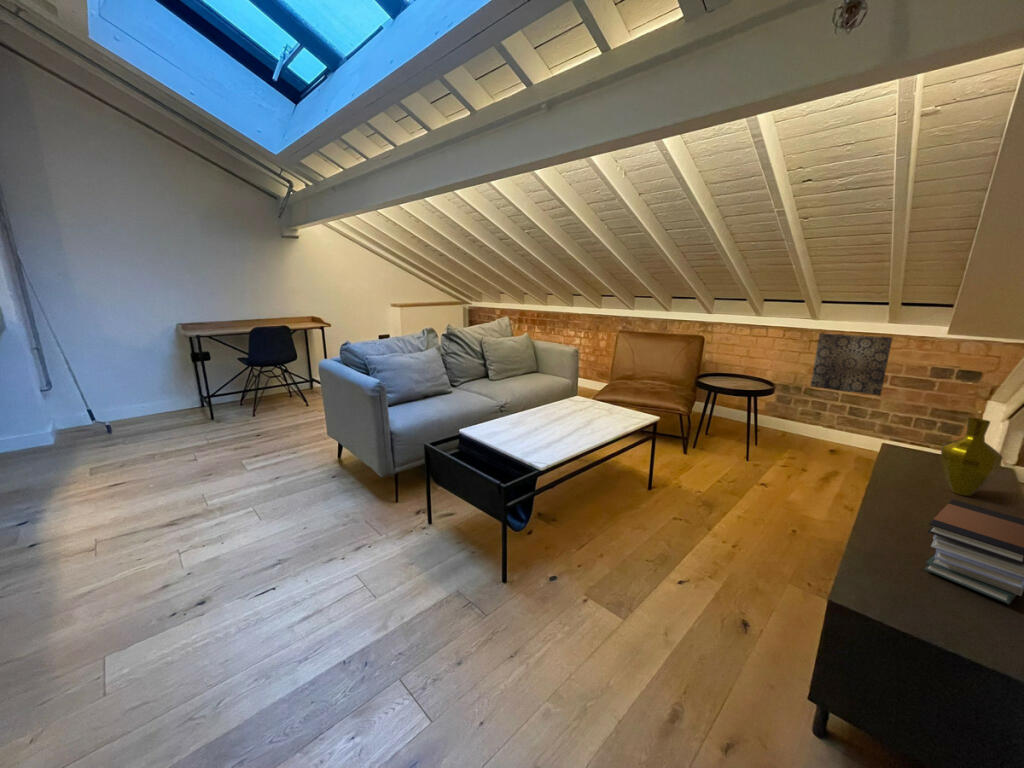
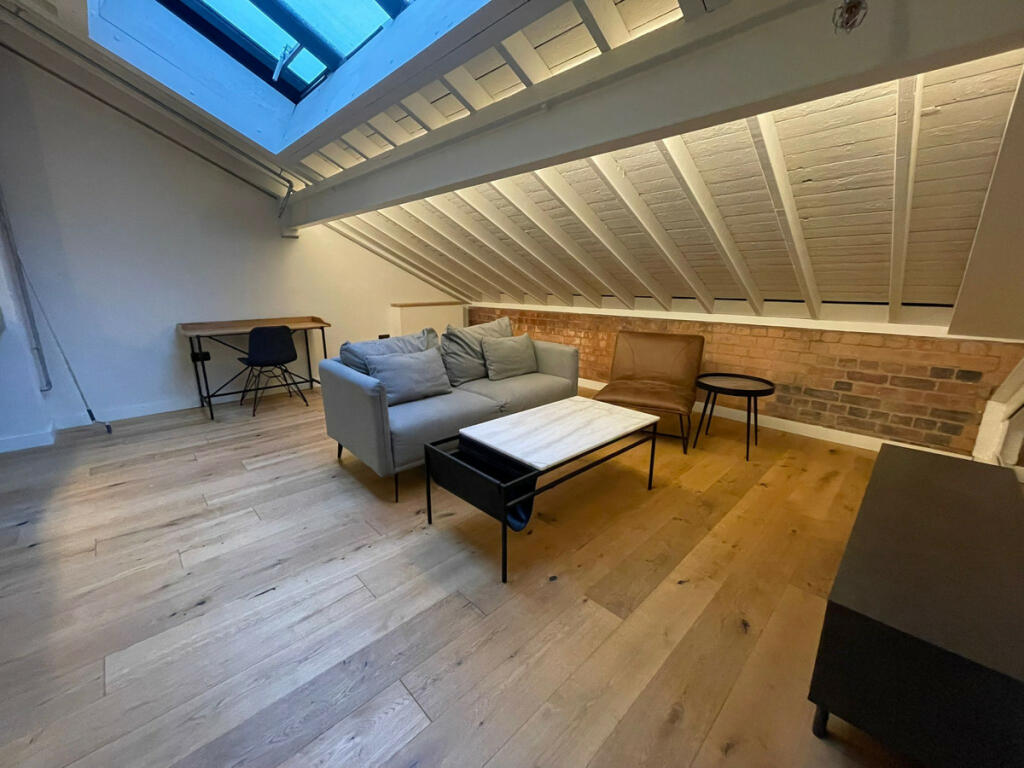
- vase [940,417,1004,497]
- wall art [809,332,894,397]
- book stack [923,498,1024,605]
